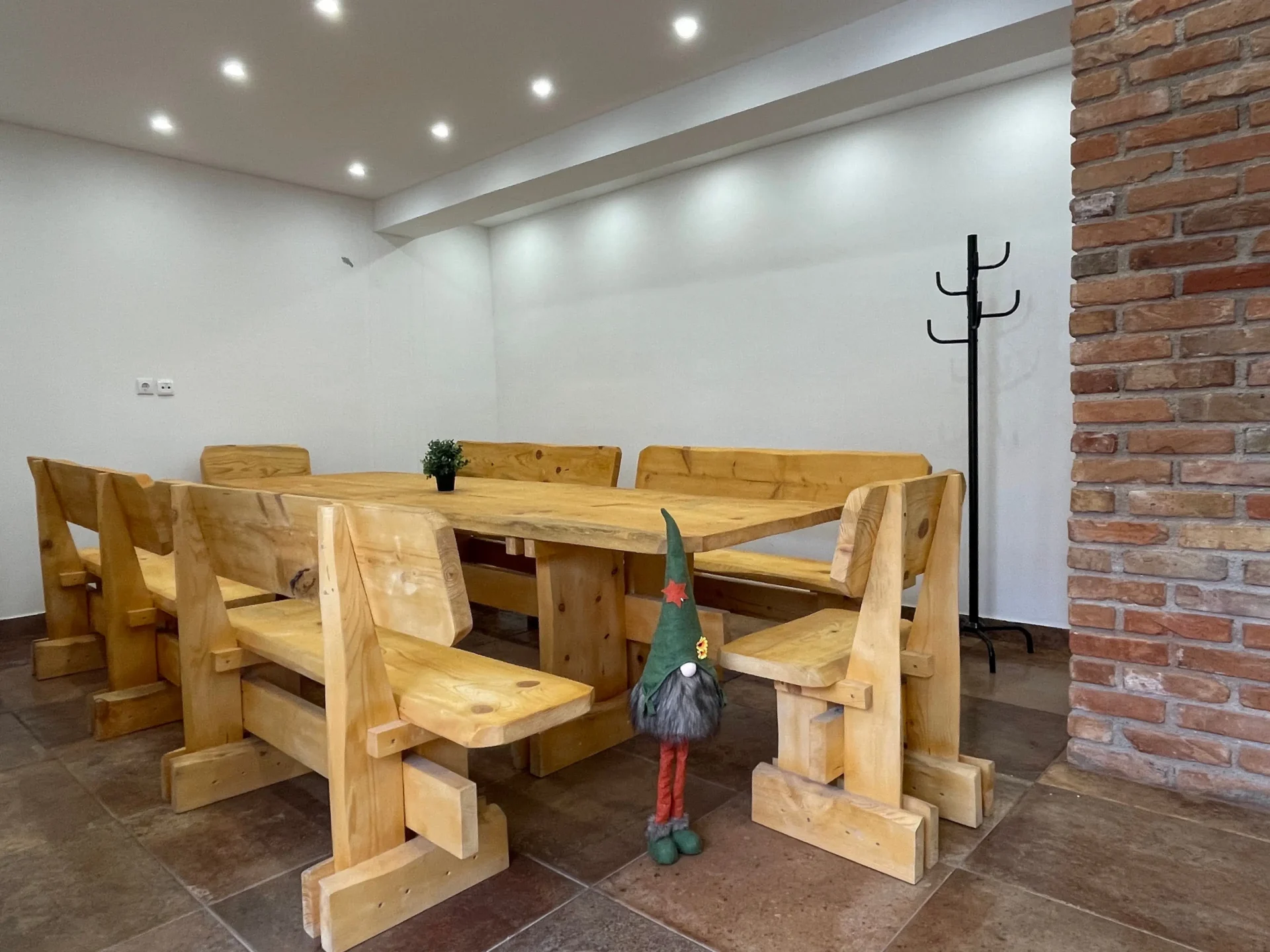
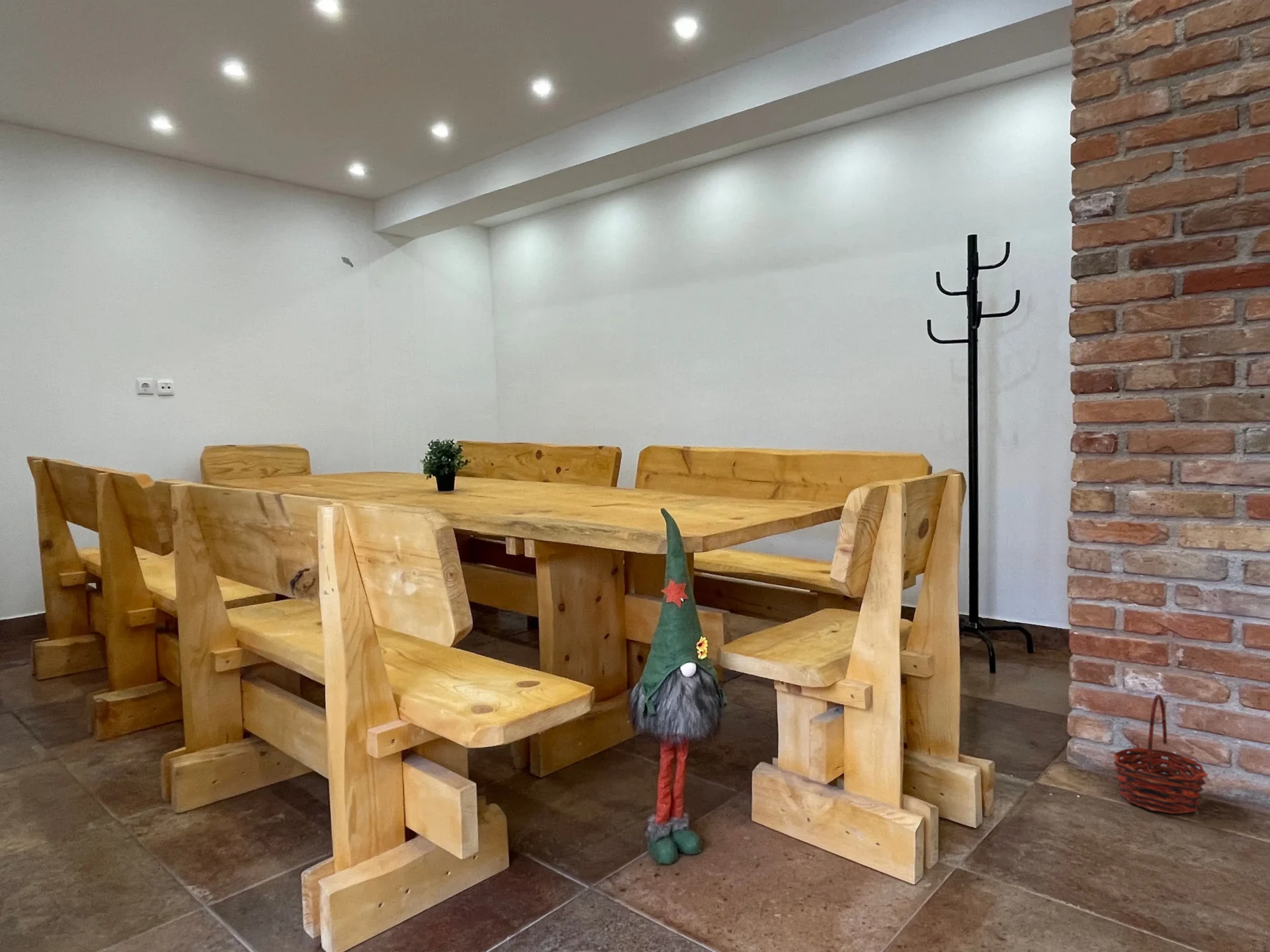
+ basket [1112,694,1208,814]
